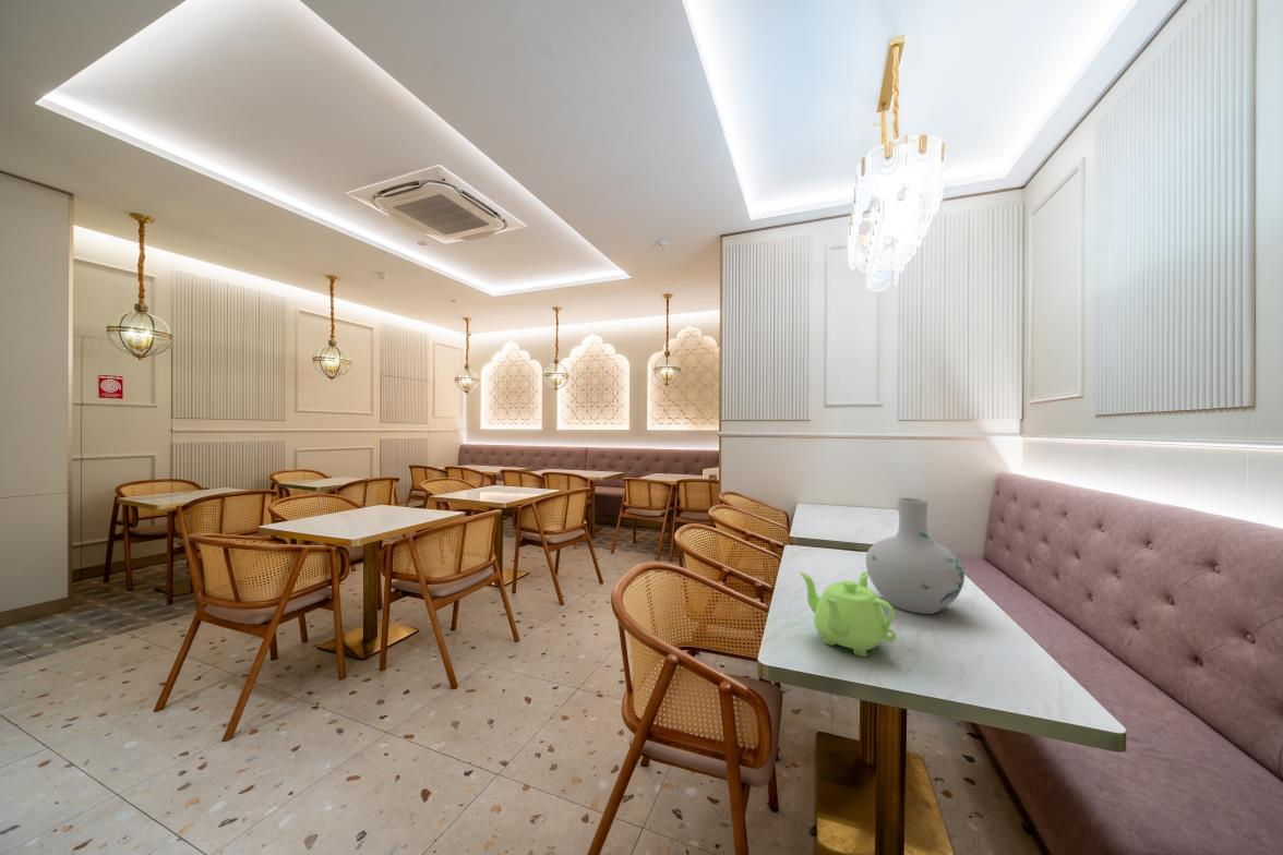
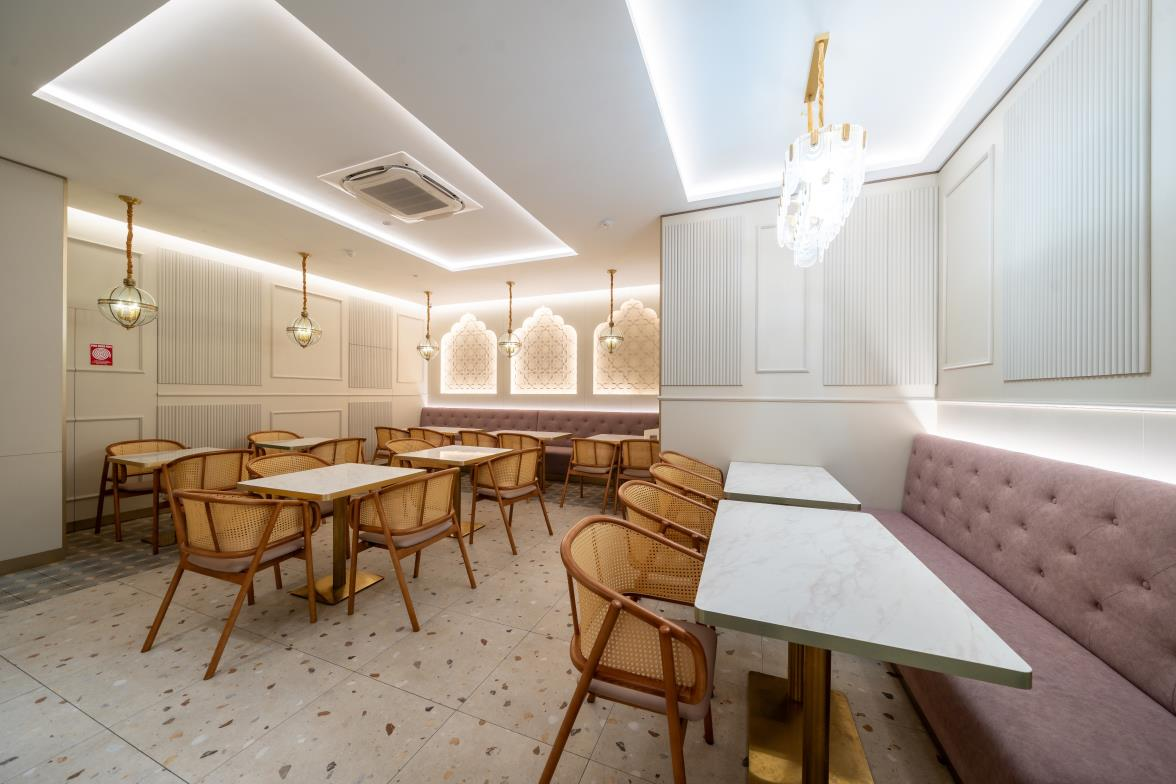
- vase [865,497,966,615]
- teapot [799,570,898,658]
